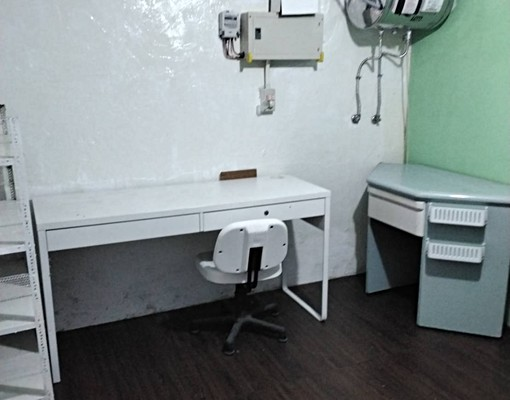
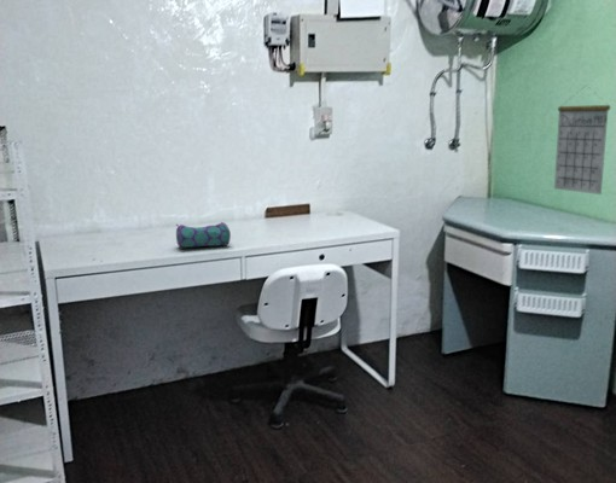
+ calendar [553,83,611,196]
+ pencil case [175,221,232,249]
